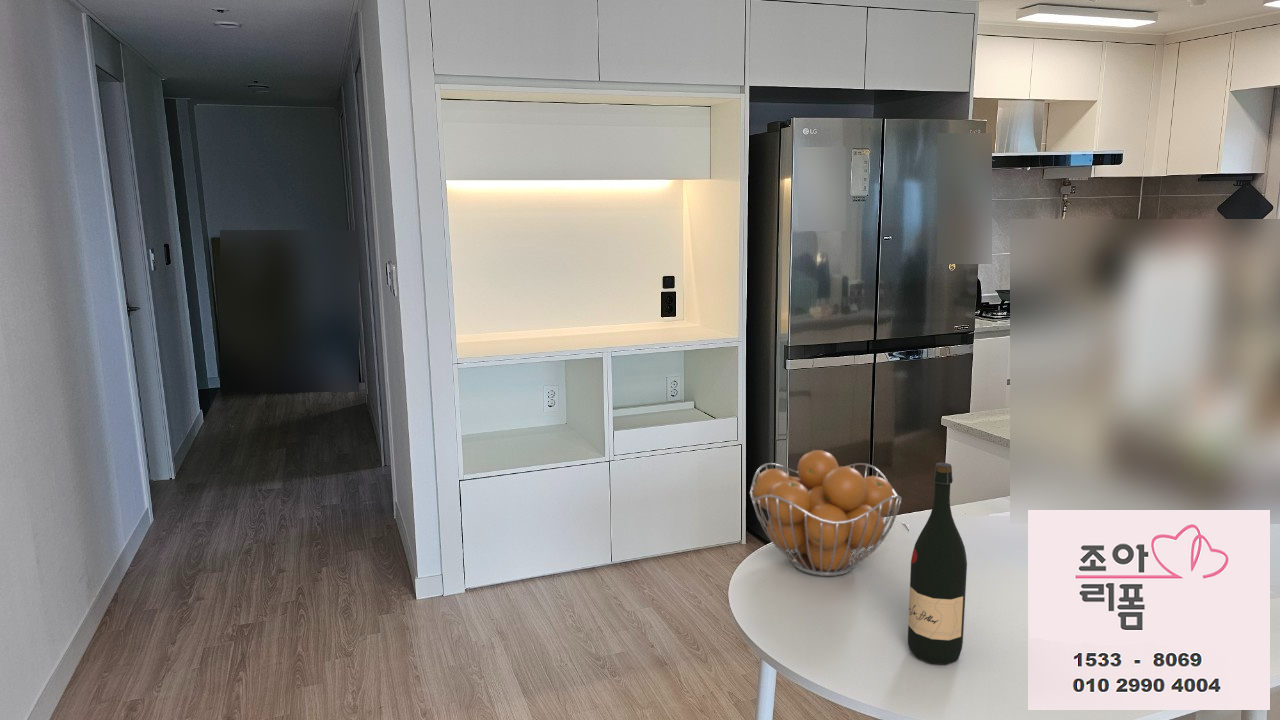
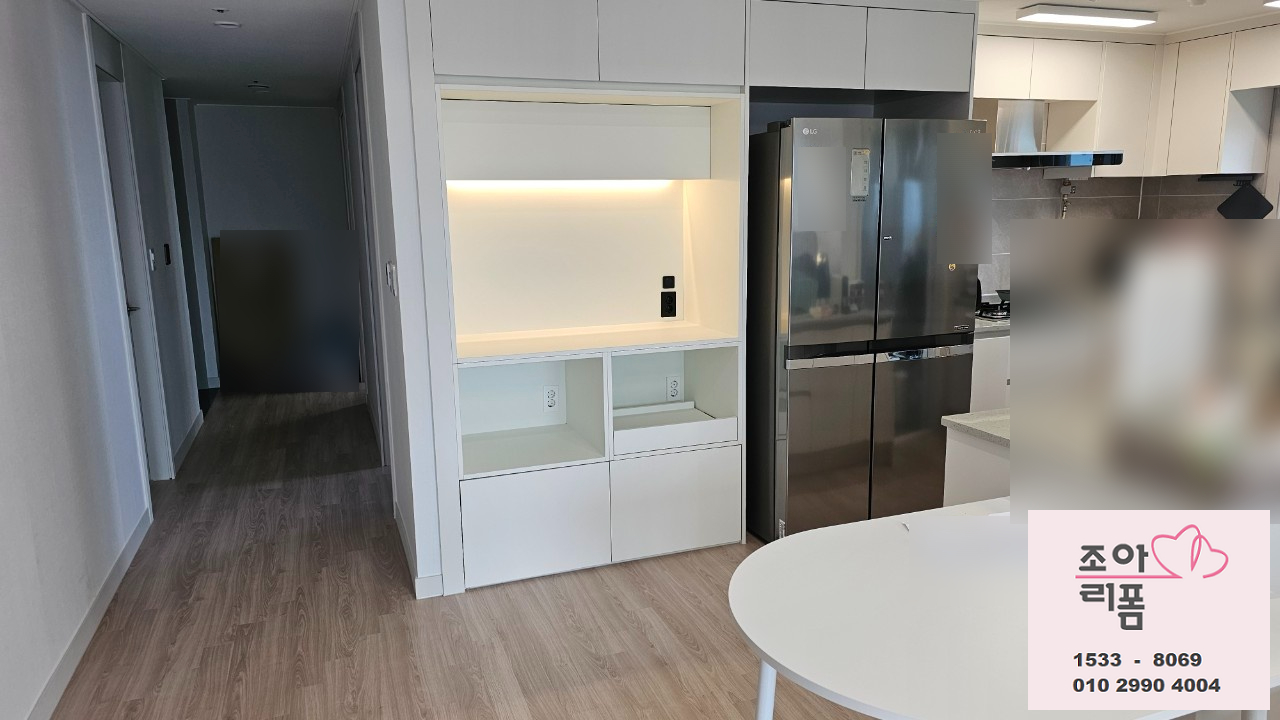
- wine bottle [907,462,968,666]
- fruit basket [749,449,903,577]
